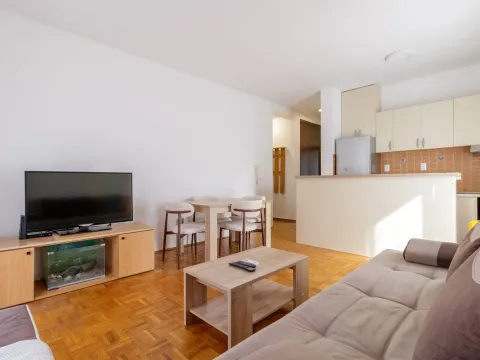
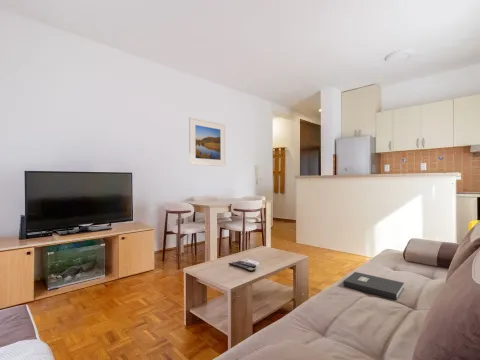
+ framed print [188,116,226,167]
+ book [342,271,405,301]
